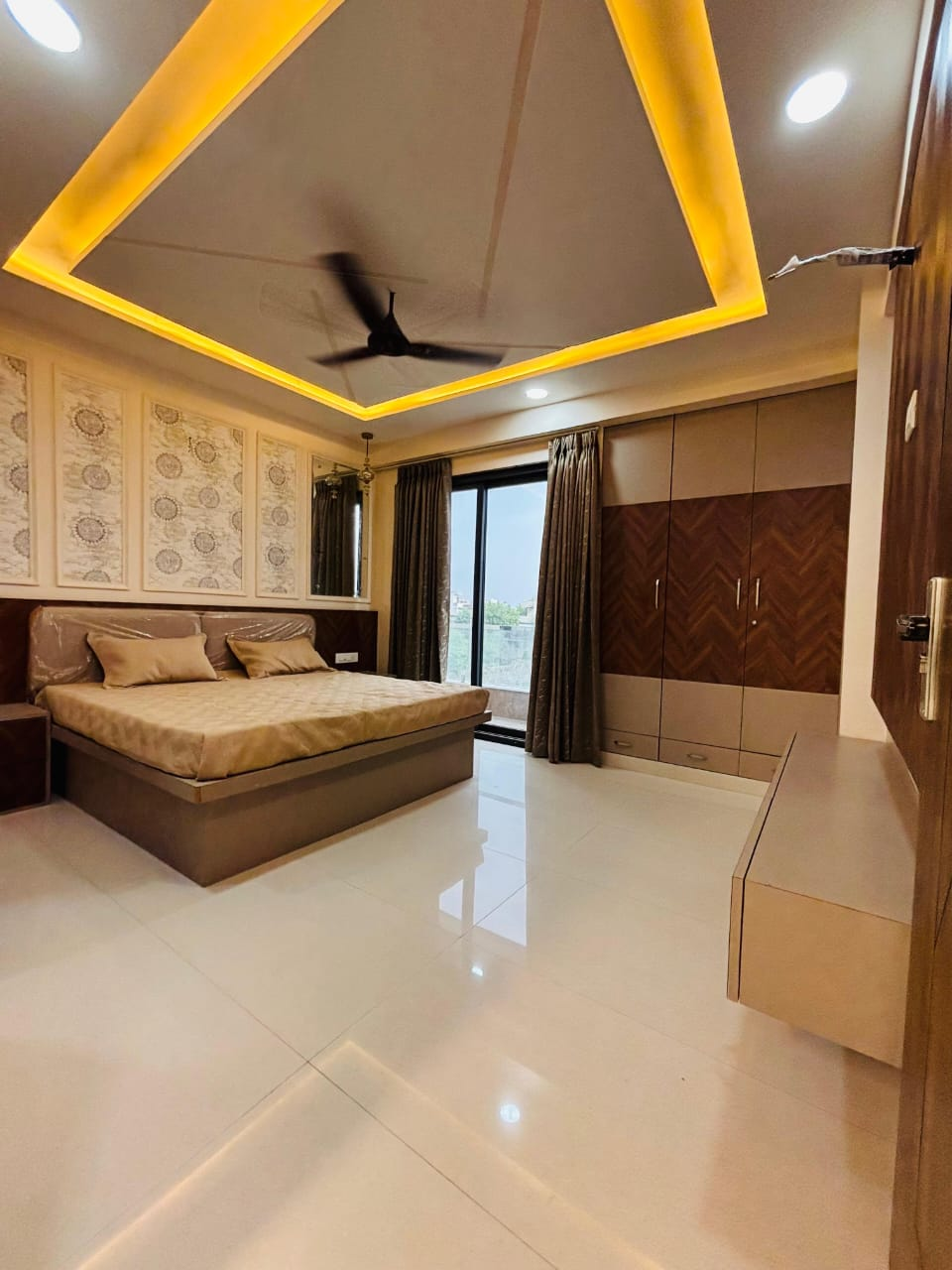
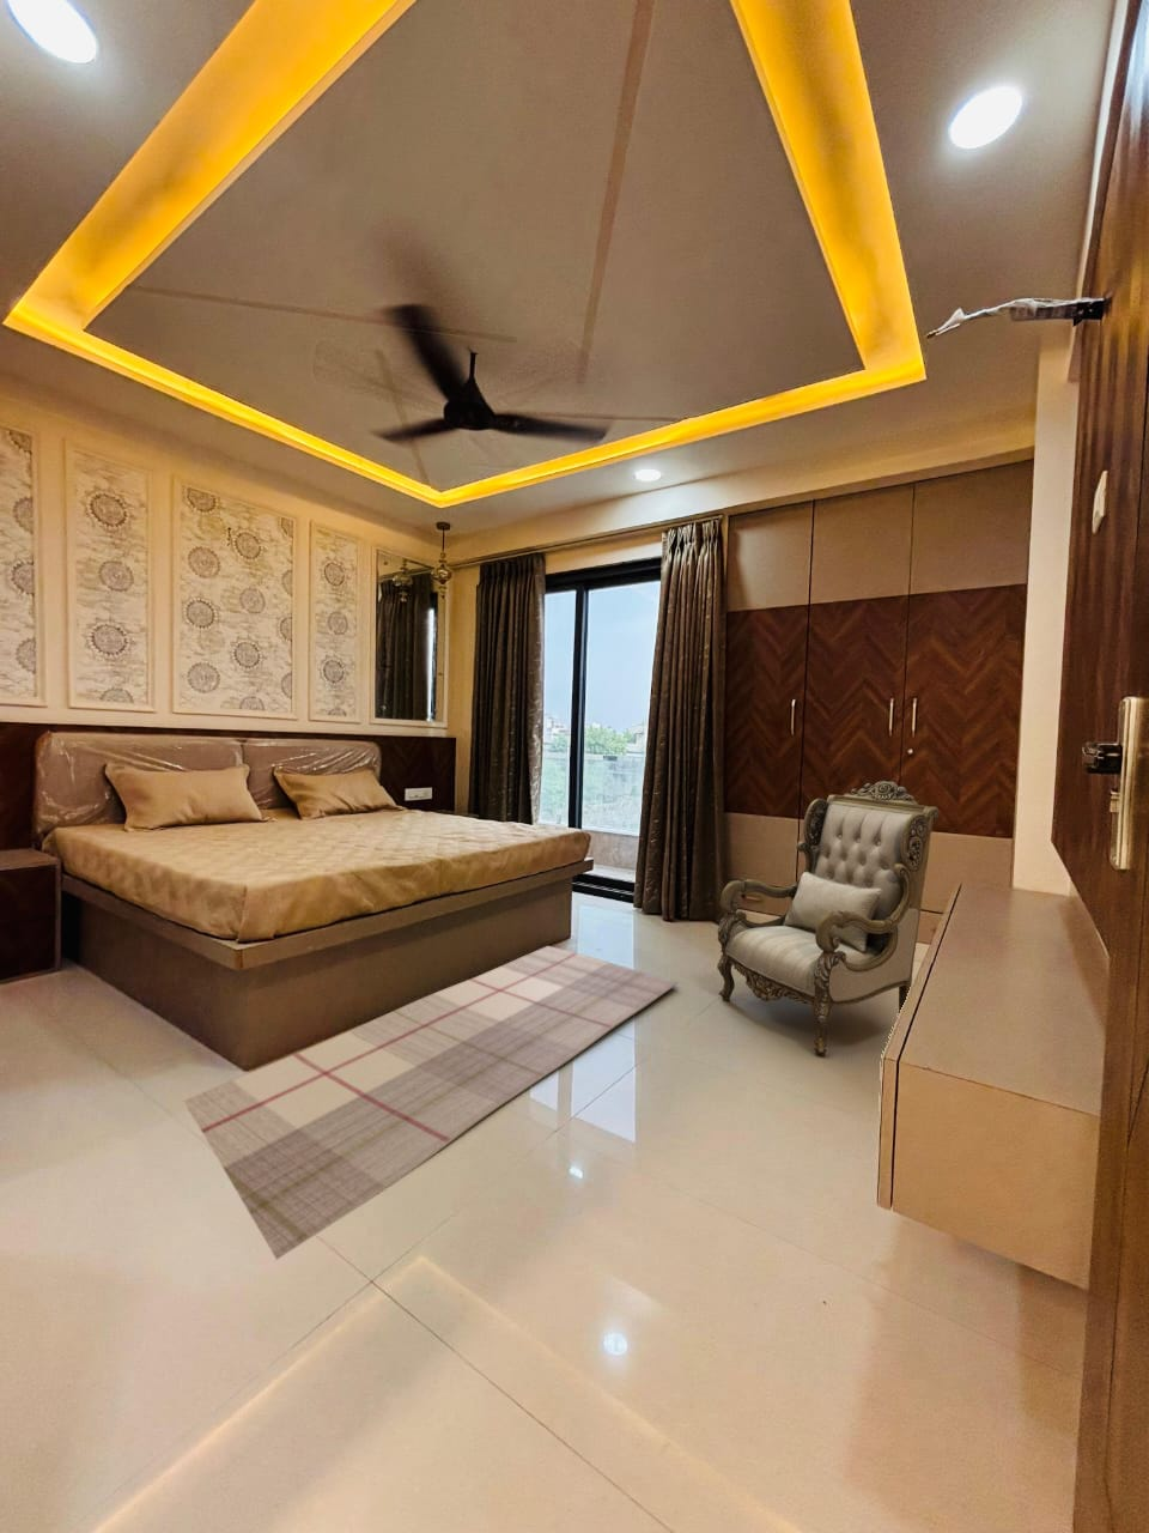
+ rug [183,945,680,1263]
+ armchair [716,780,940,1059]
